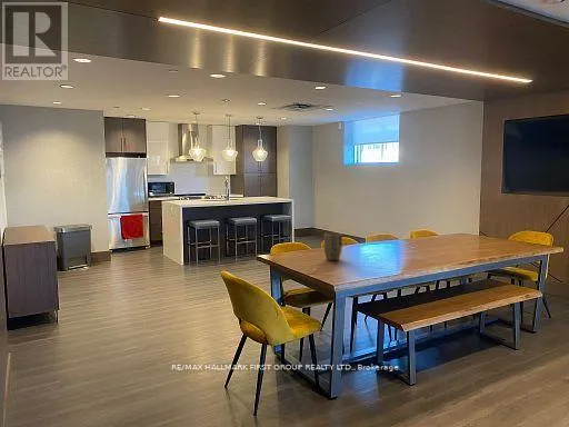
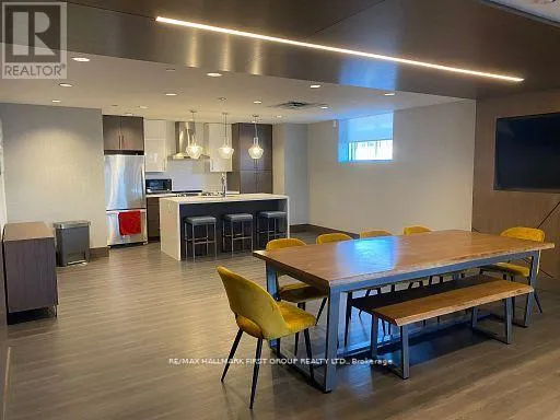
- plant pot [323,231,343,261]
